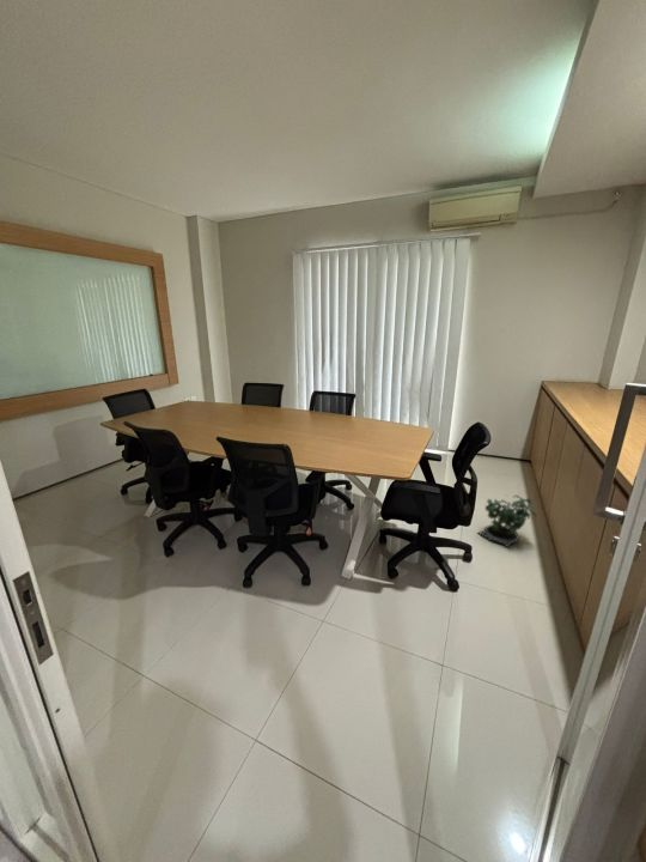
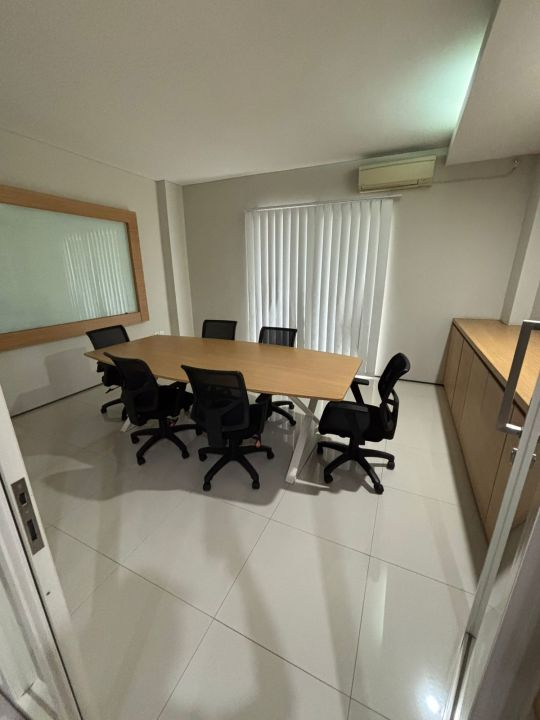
- potted plant [477,493,538,548]
